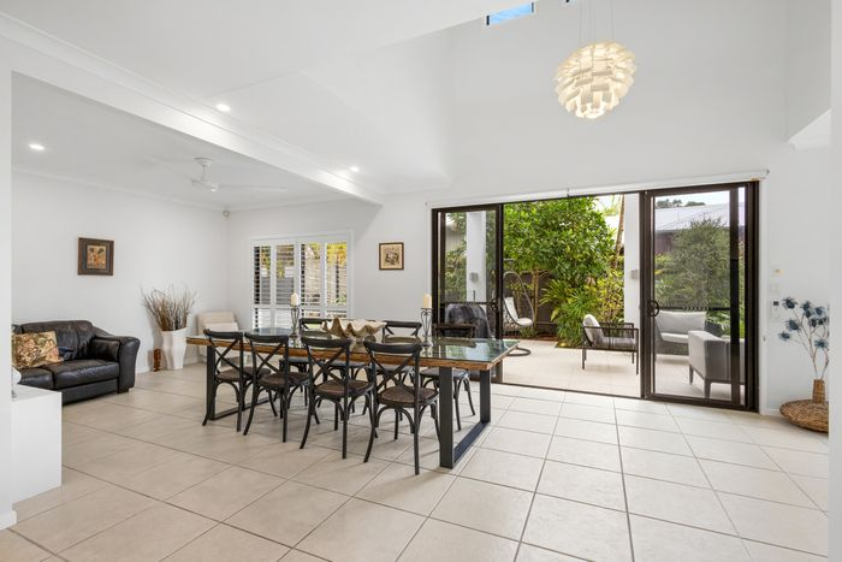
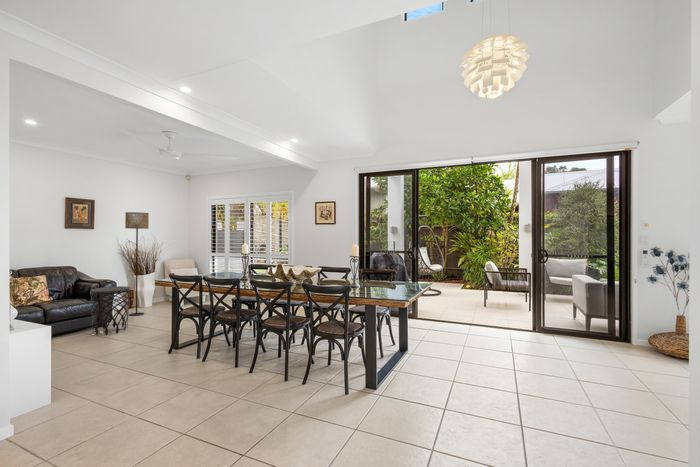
+ side table [89,285,131,336]
+ floor lamp [124,211,150,317]
